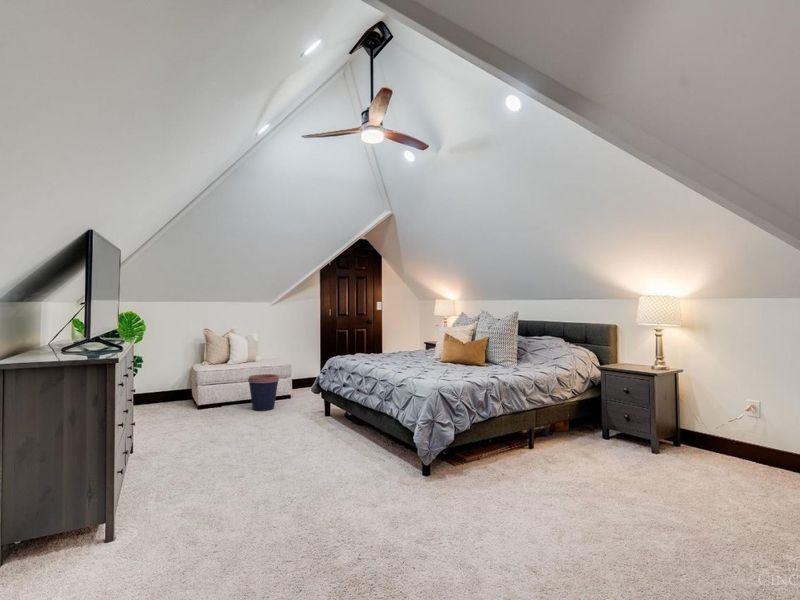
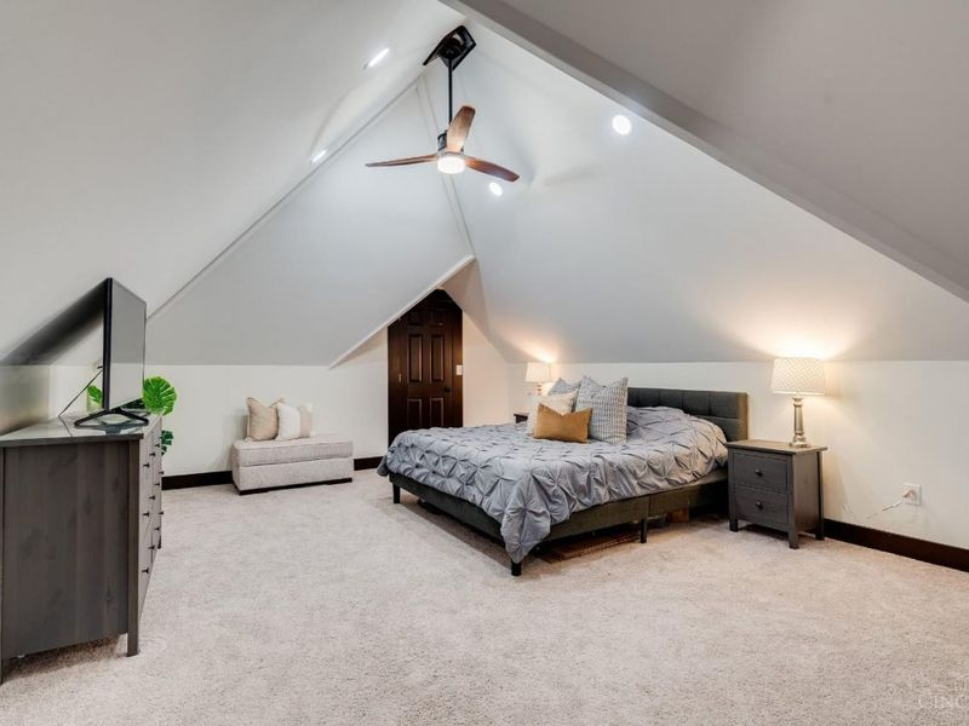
- coffee cup [247,373,280,412]
